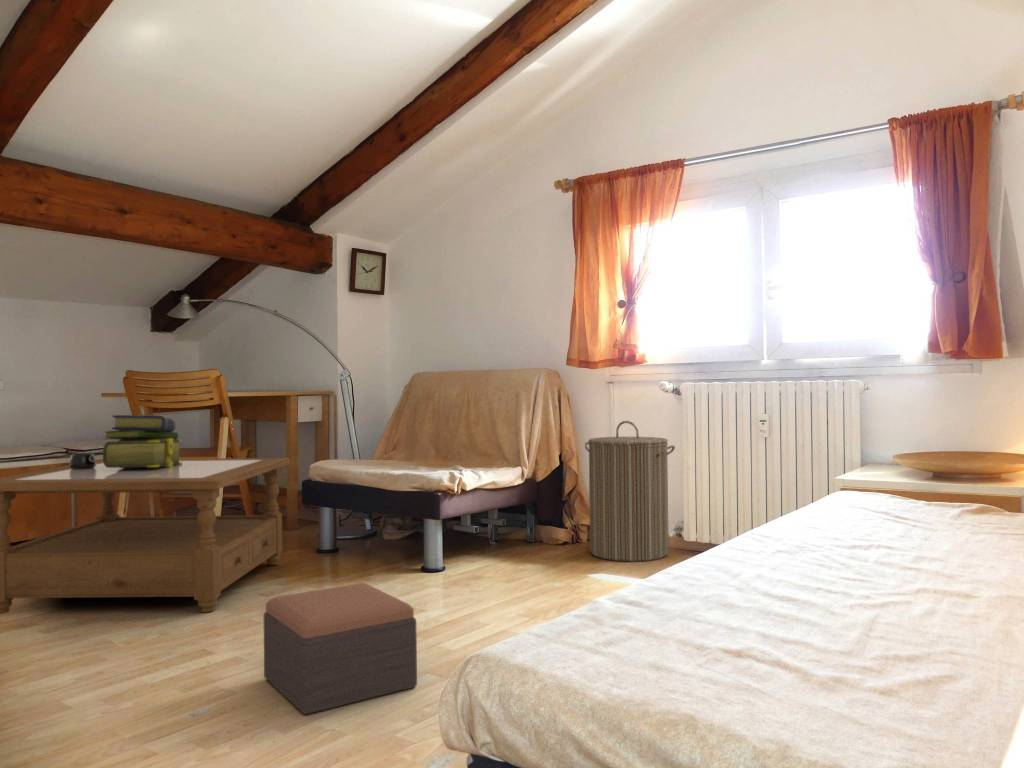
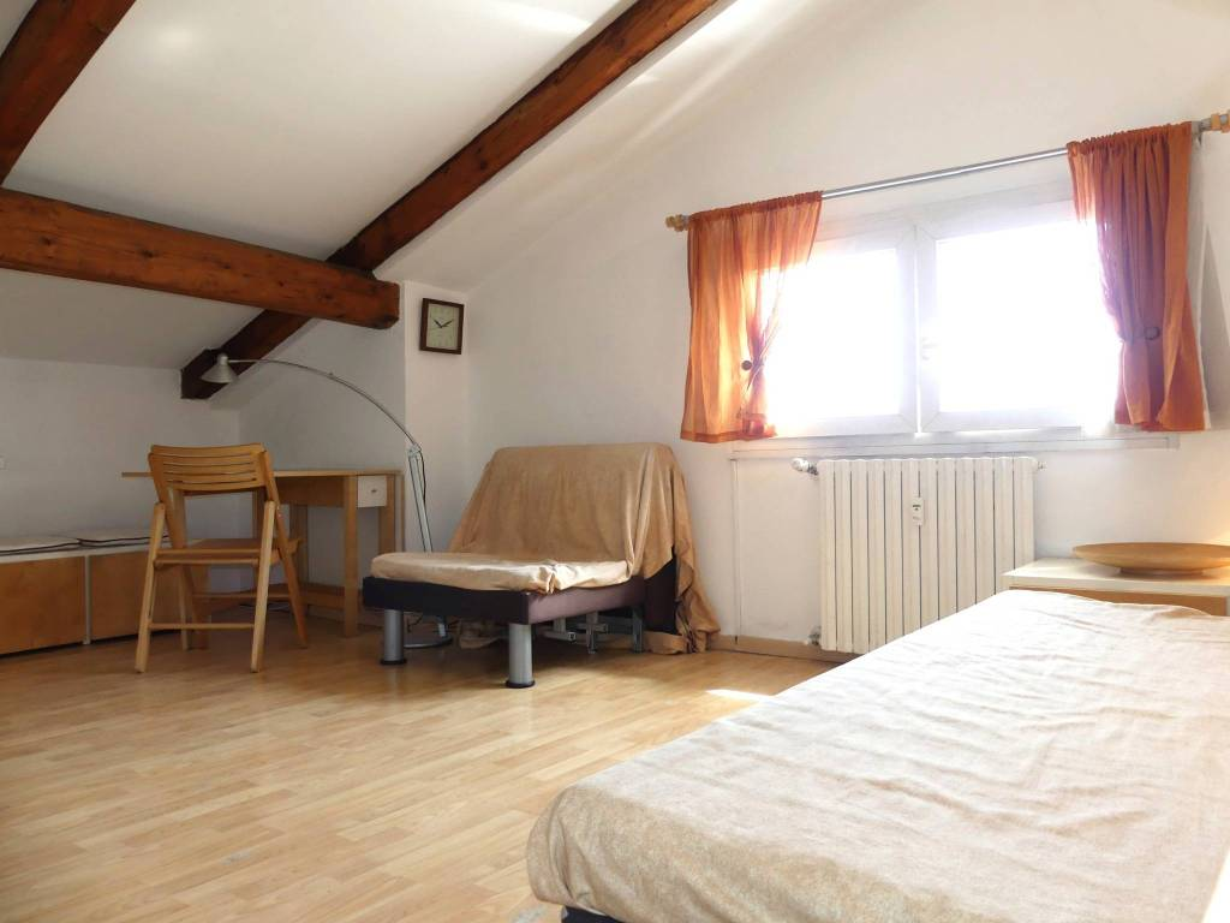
- stack of books [101,414,183,468]
- mug [68,452,97,469]
- footstool [263,582,418,716]
- laundry hamper [584,420,676,563]
- coffee table [0,457,291,615]
